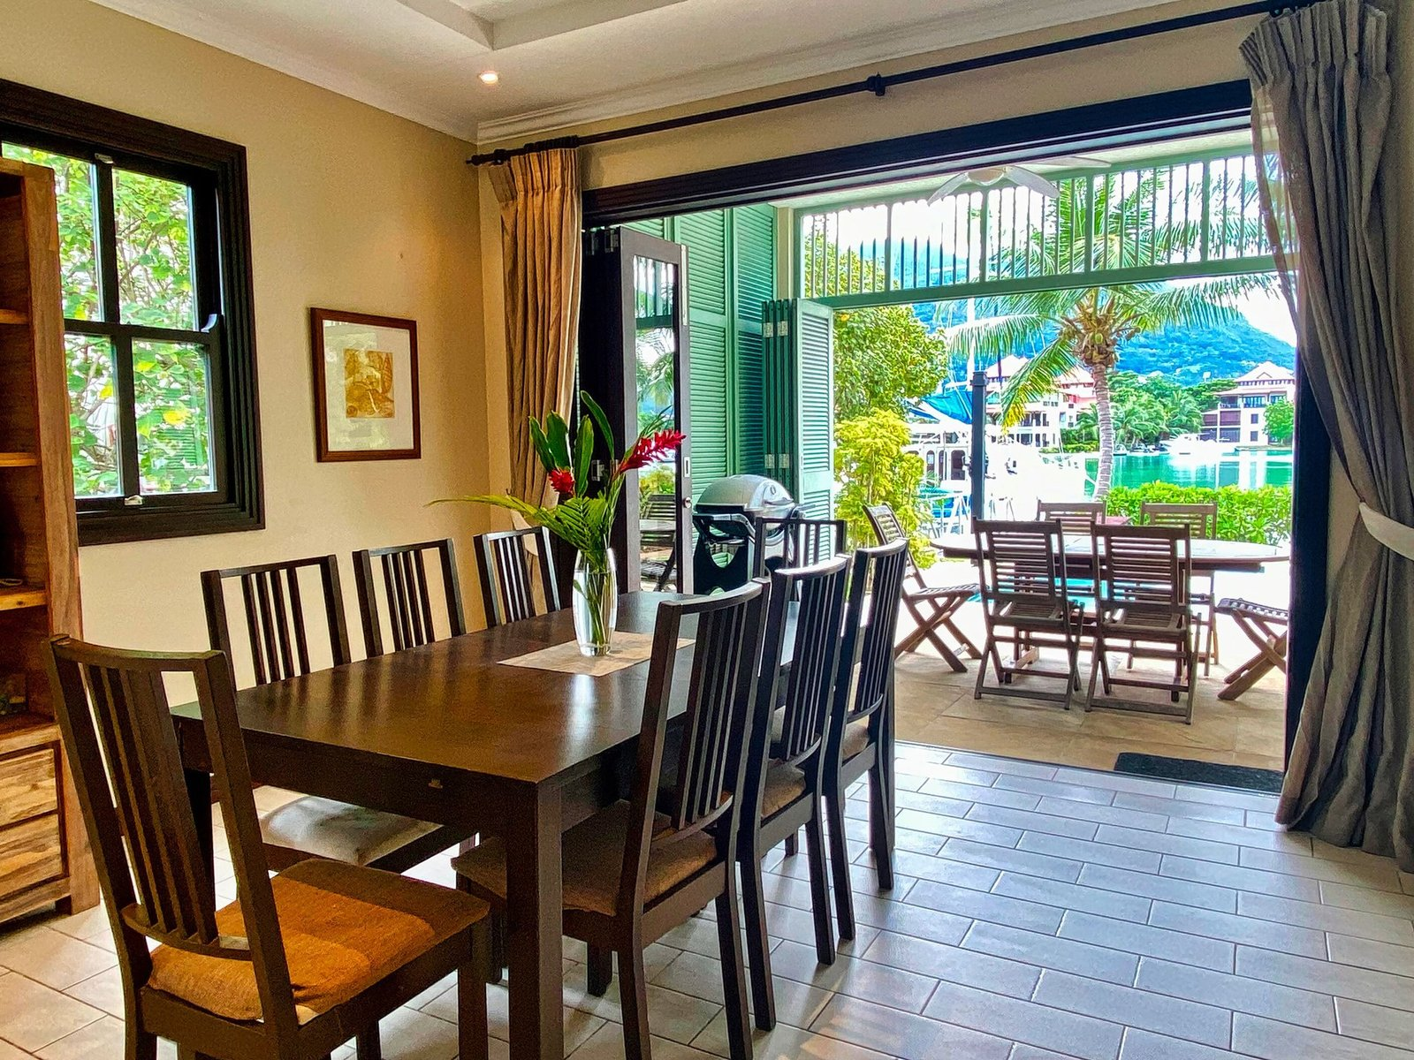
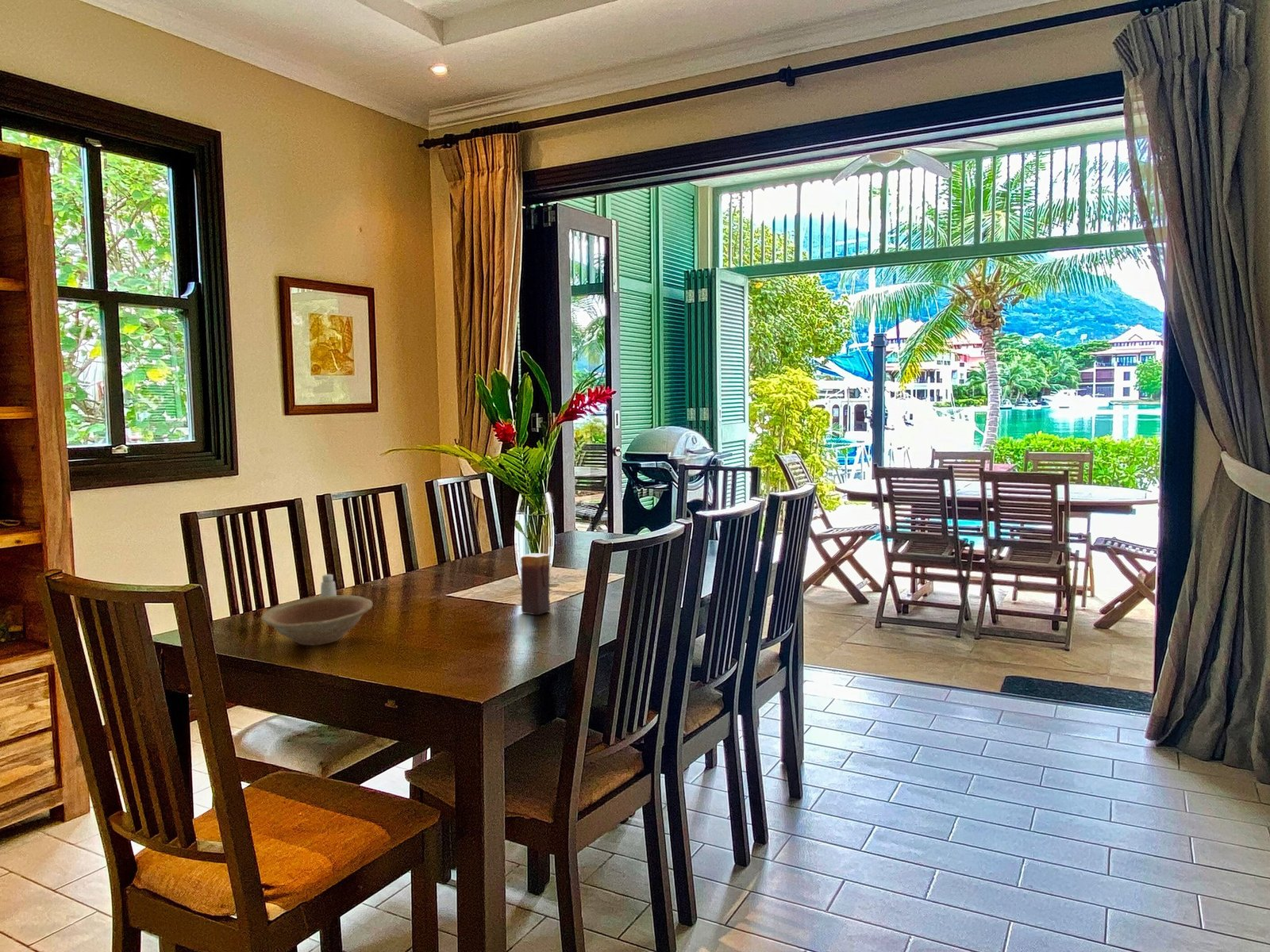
+ saltshaker [320,574,337,597]
+ candle [520,552,551,616]
+ bowl [260,594,373,646]
